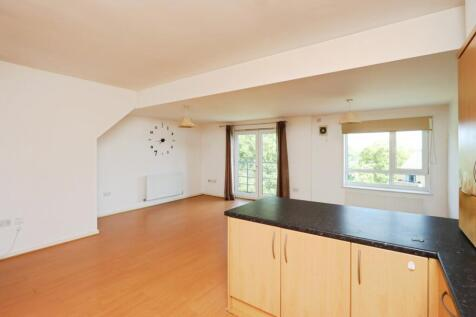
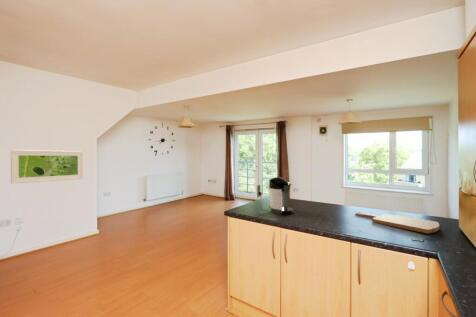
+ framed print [10,149,84,185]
+ coffee maker [256,176,294,216]
+ cutting board [355,211,440,234]
